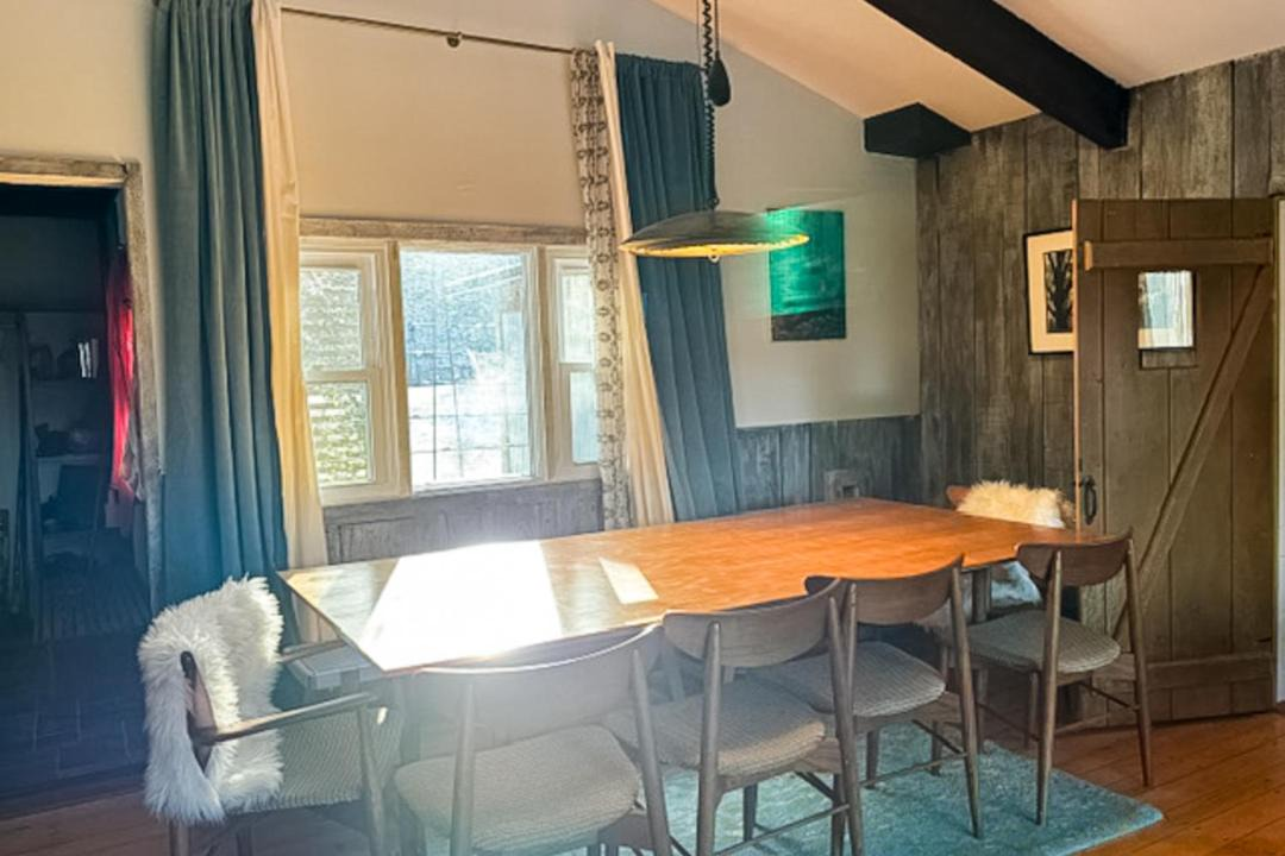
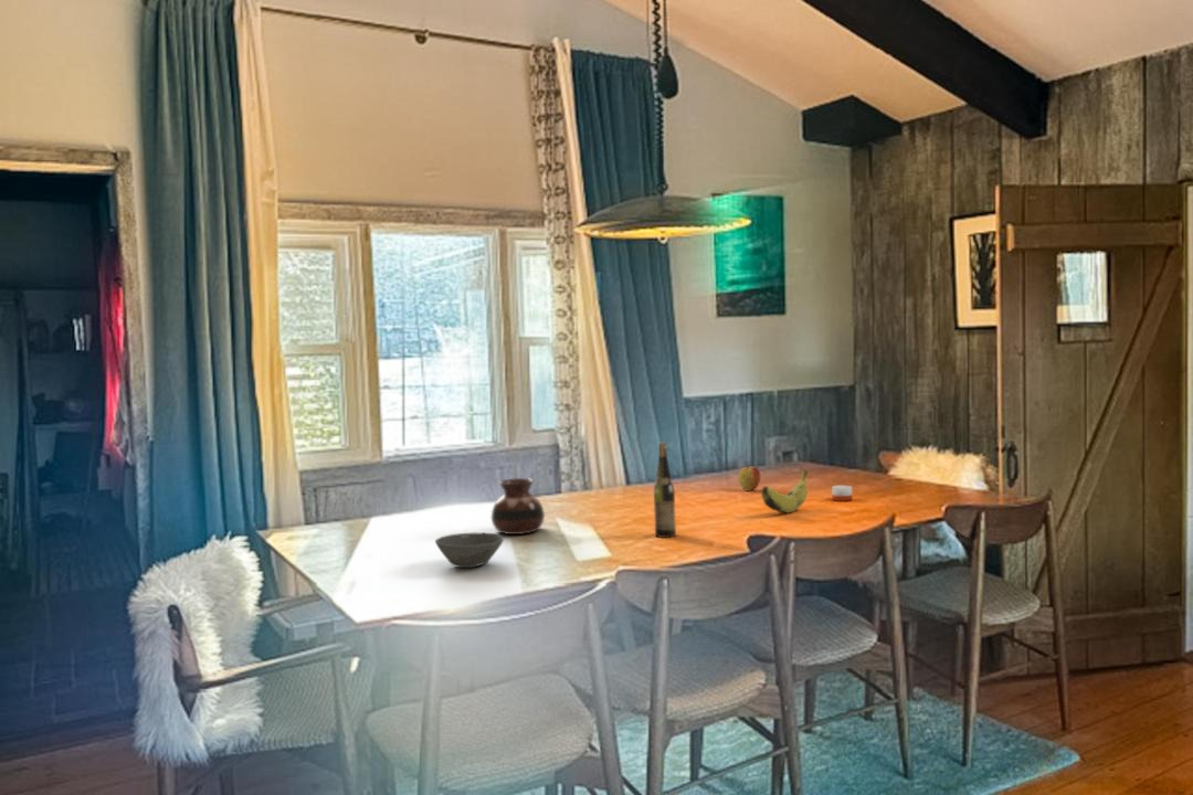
+ apple [737,465,761,492]
+ banana [760,468,809,513]
+ bowl [434,532,505,569]
+ wine bottle [653,442,677,539]
+ candle [831,478,853,502]
+ vase [490,477,546,536]
